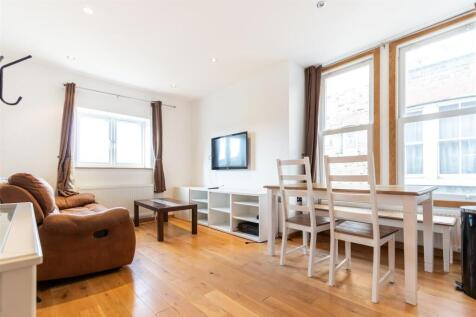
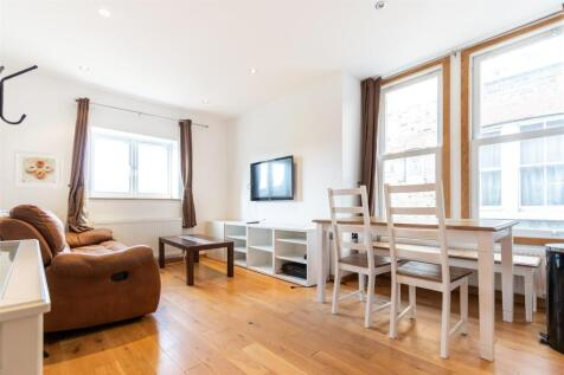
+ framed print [13,149,64,189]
